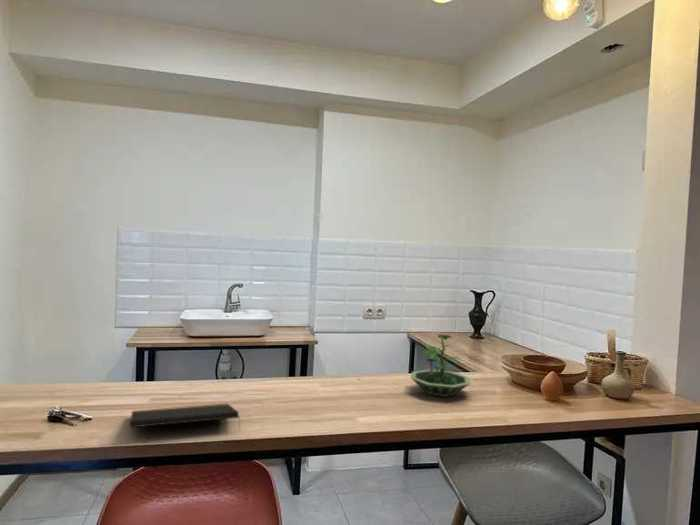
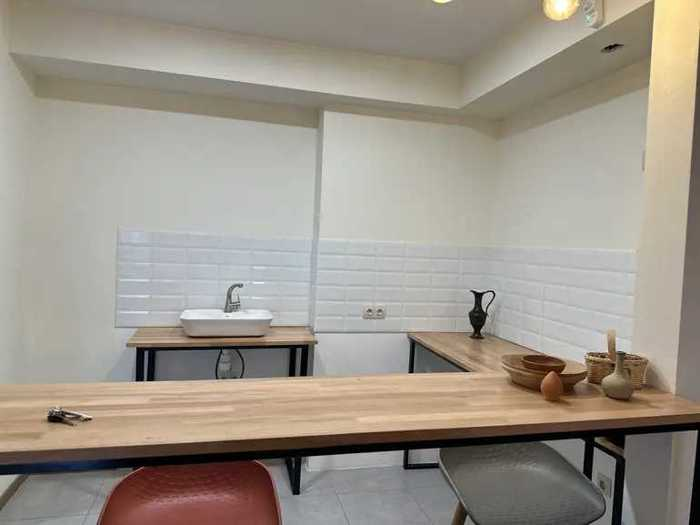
- terrarium [410,333,472,398]
- notepad [129,402,242,432]
